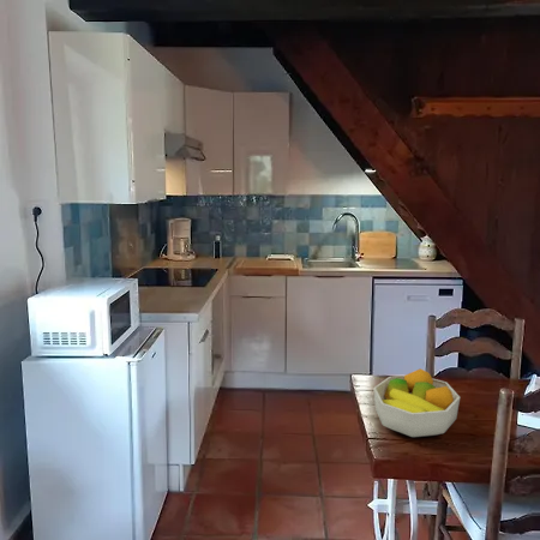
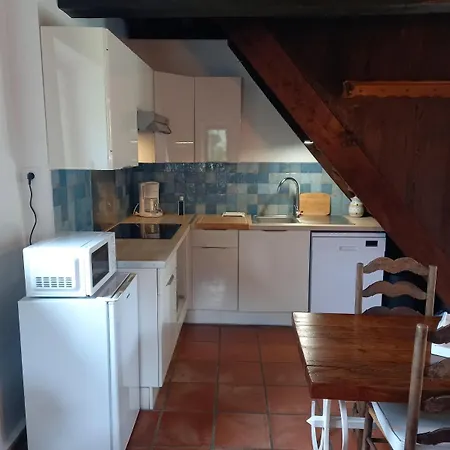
- fruit bowl [372,367,461,438]
